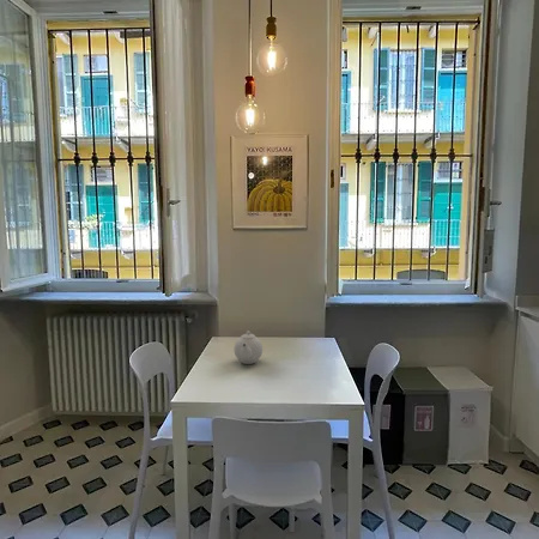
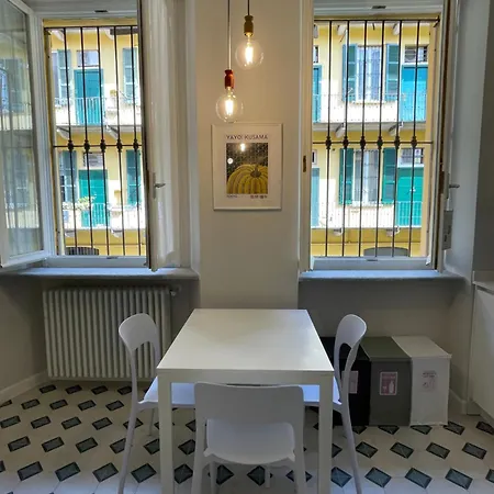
- teapot [232,329,264,365]
